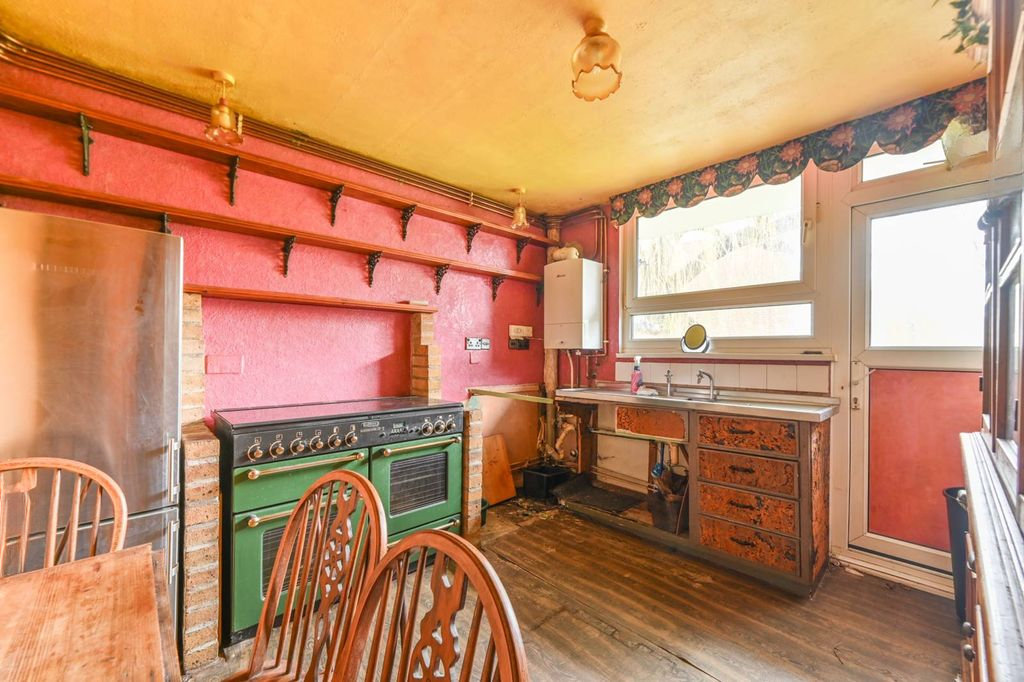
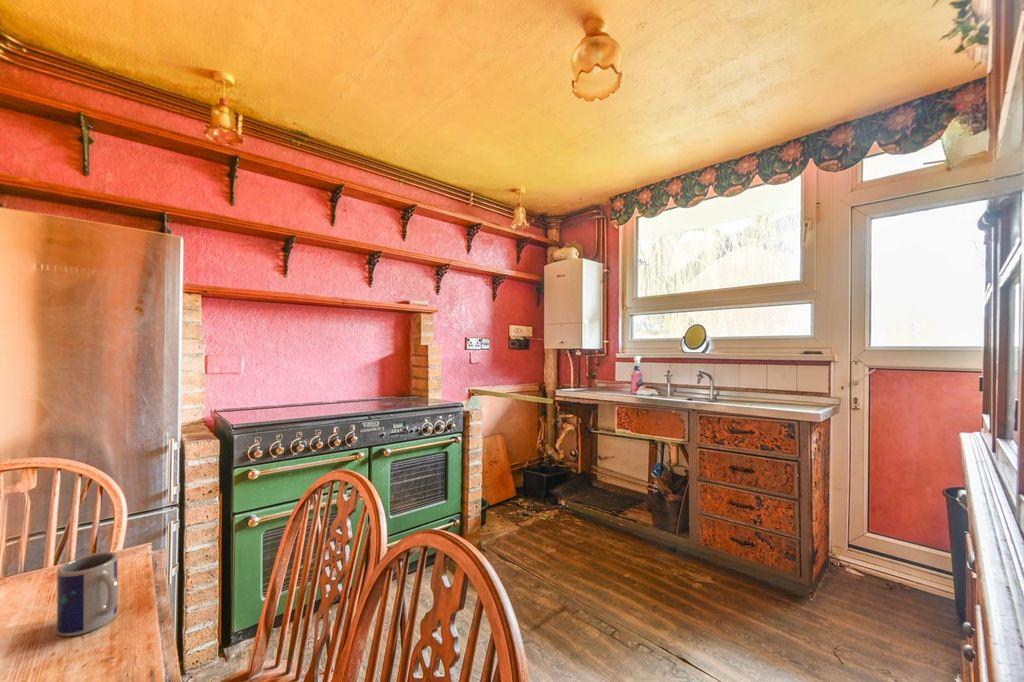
+ mug [56,551,120,637]
